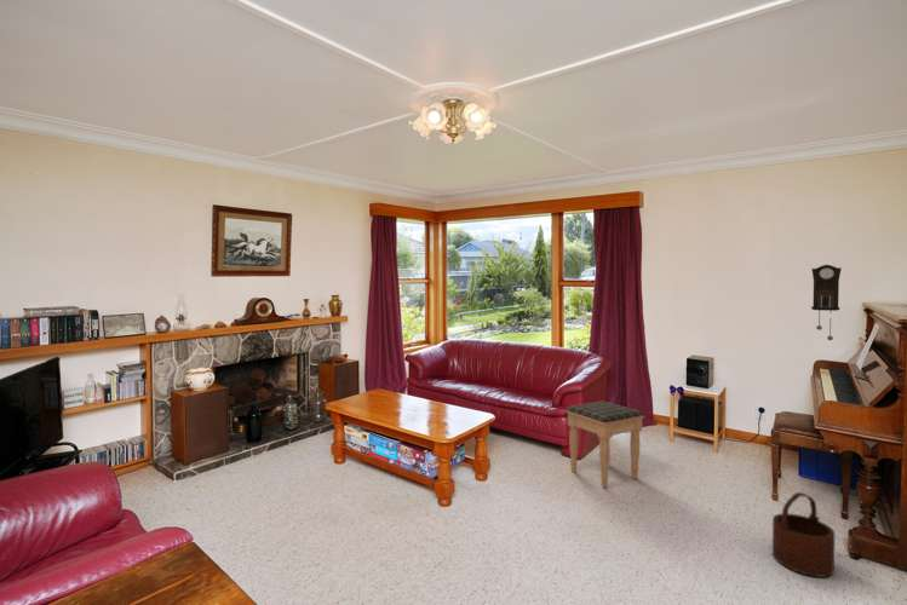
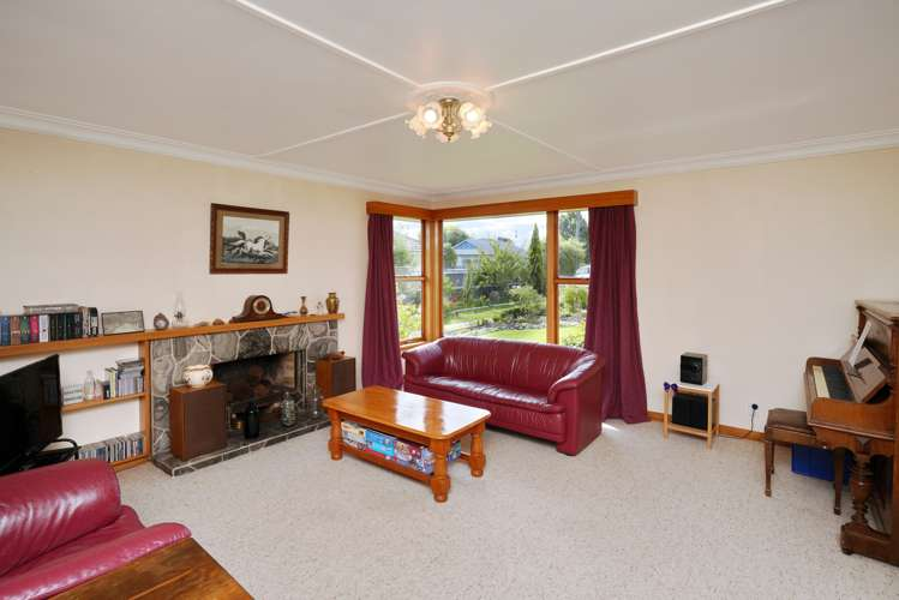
- pendulum clock [810,264,843,341]
- wooden bucket [771,491,837,578]
- footstool [564,401,645,489]
